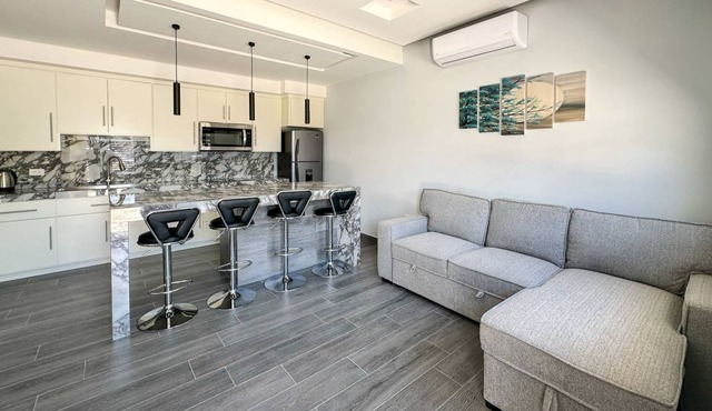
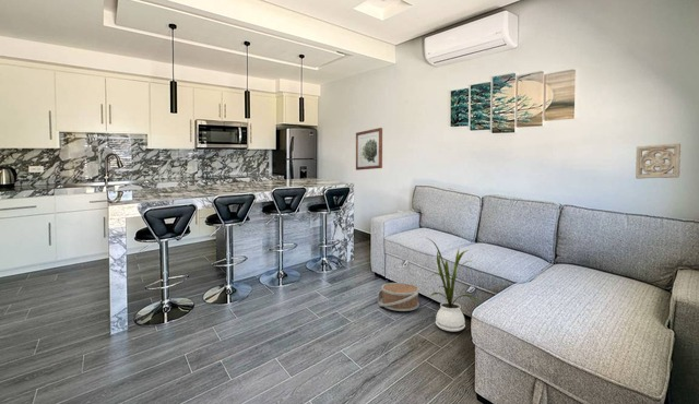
+ wall ornament [635,142,682,180]
+ wall art [355,127,383,171]
+ basket [377,282,420,312]
+ house plant [426,237,477,332]
